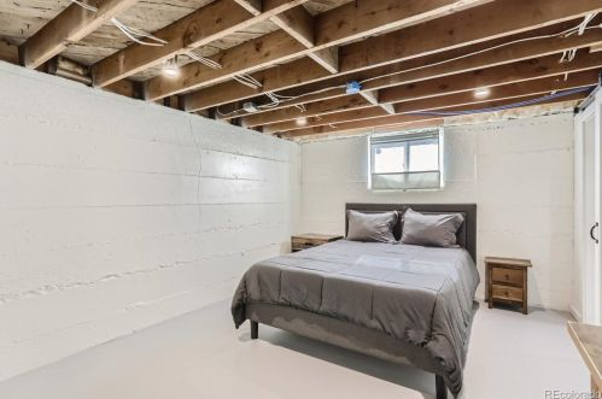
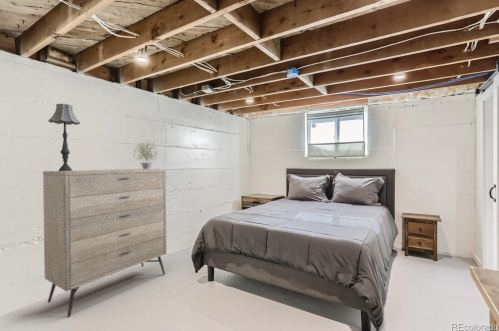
+ potted plant [133,138,159,169]
+ table lamp [47,103,81,171]
+ dresser [42,168,167,318]
